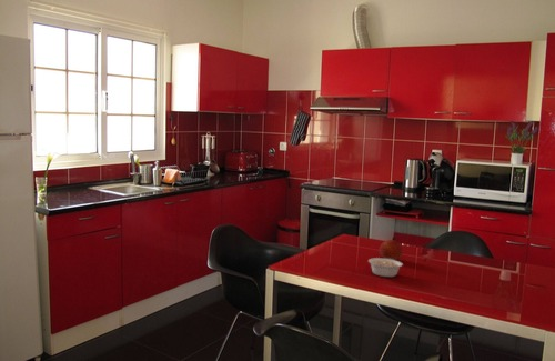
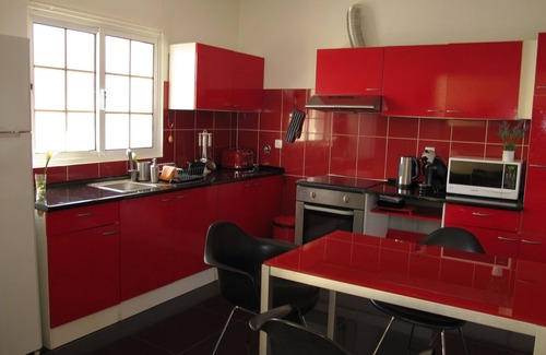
- legume [367,257,404,278]
- fruit [379,239,404,261]
